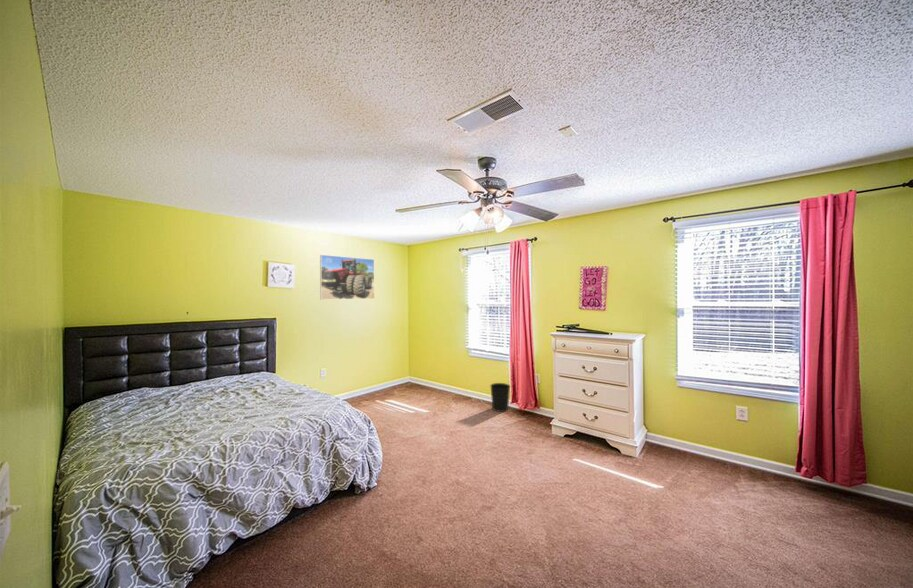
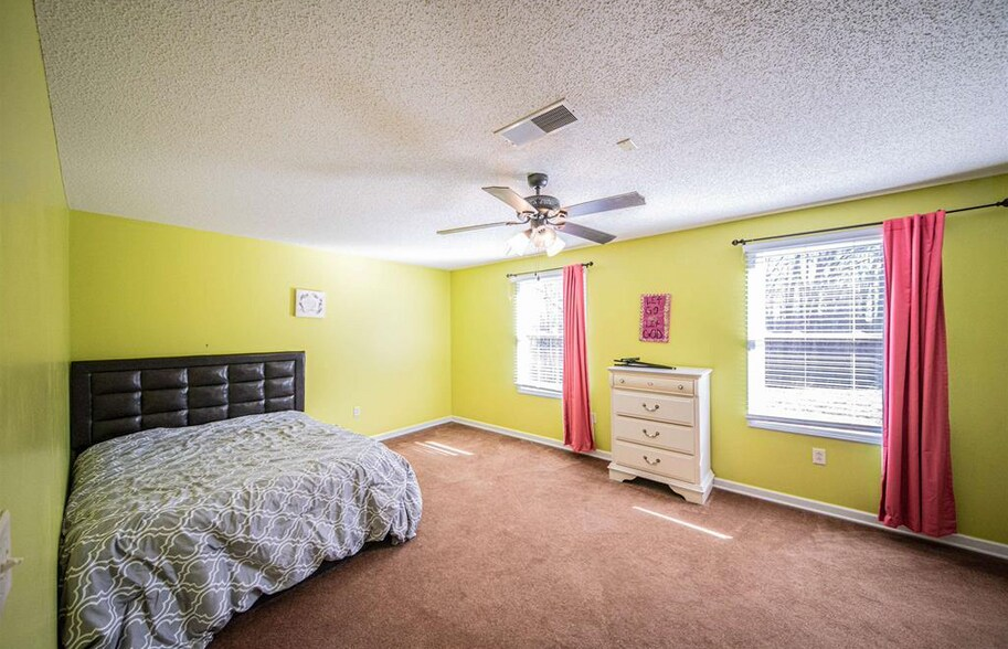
- wastebasket [489,382,511,413]
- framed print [319,254,375,301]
